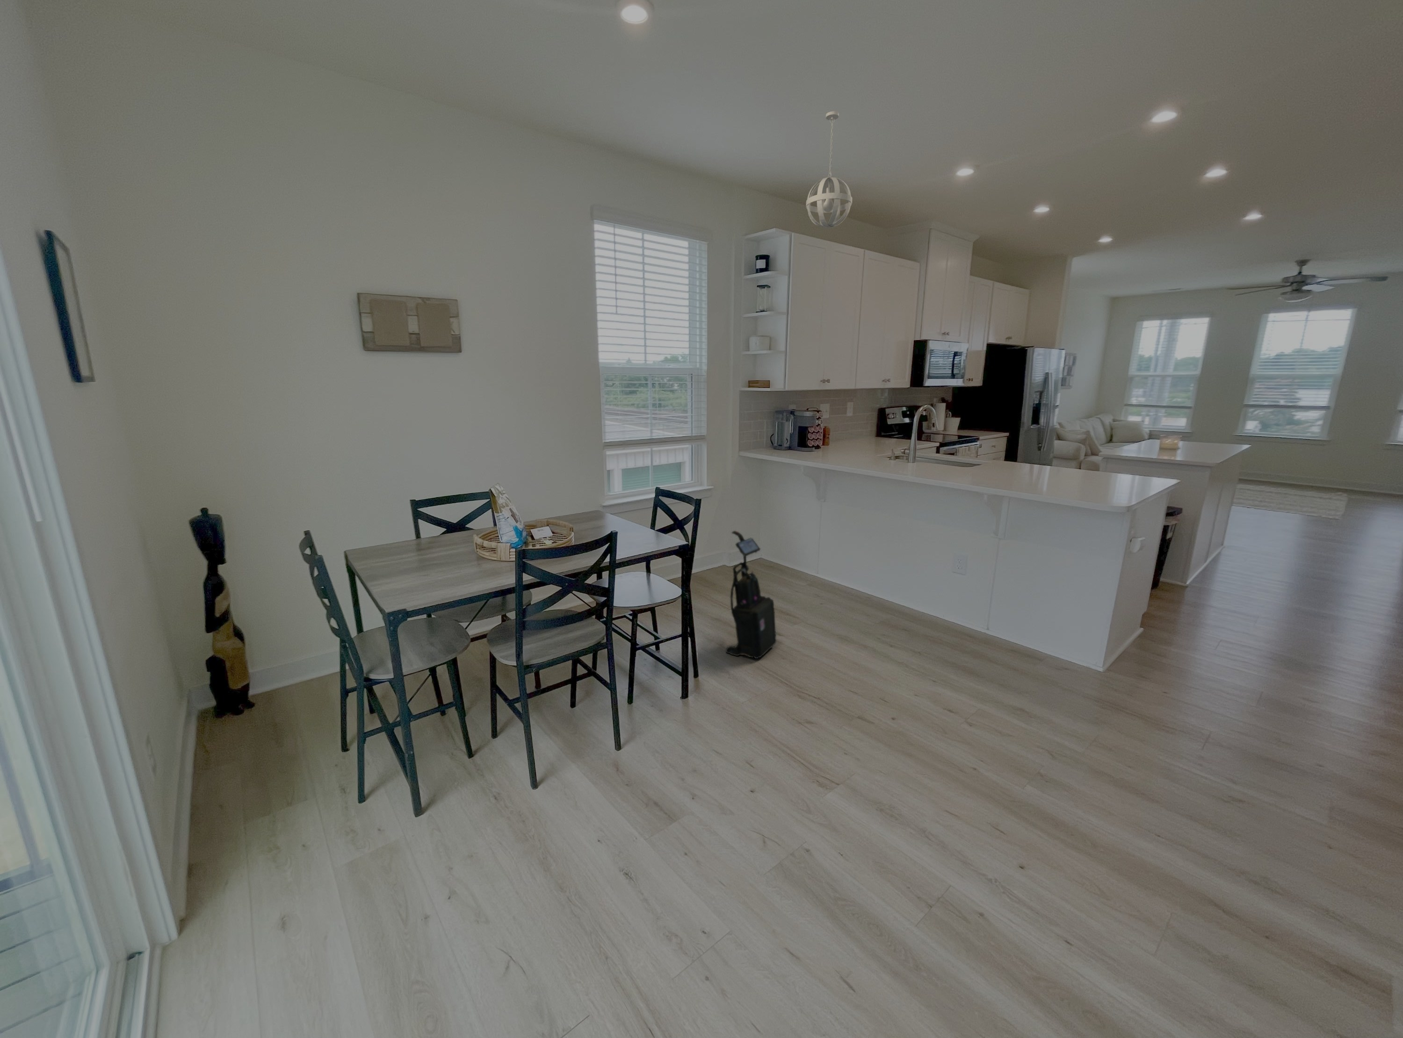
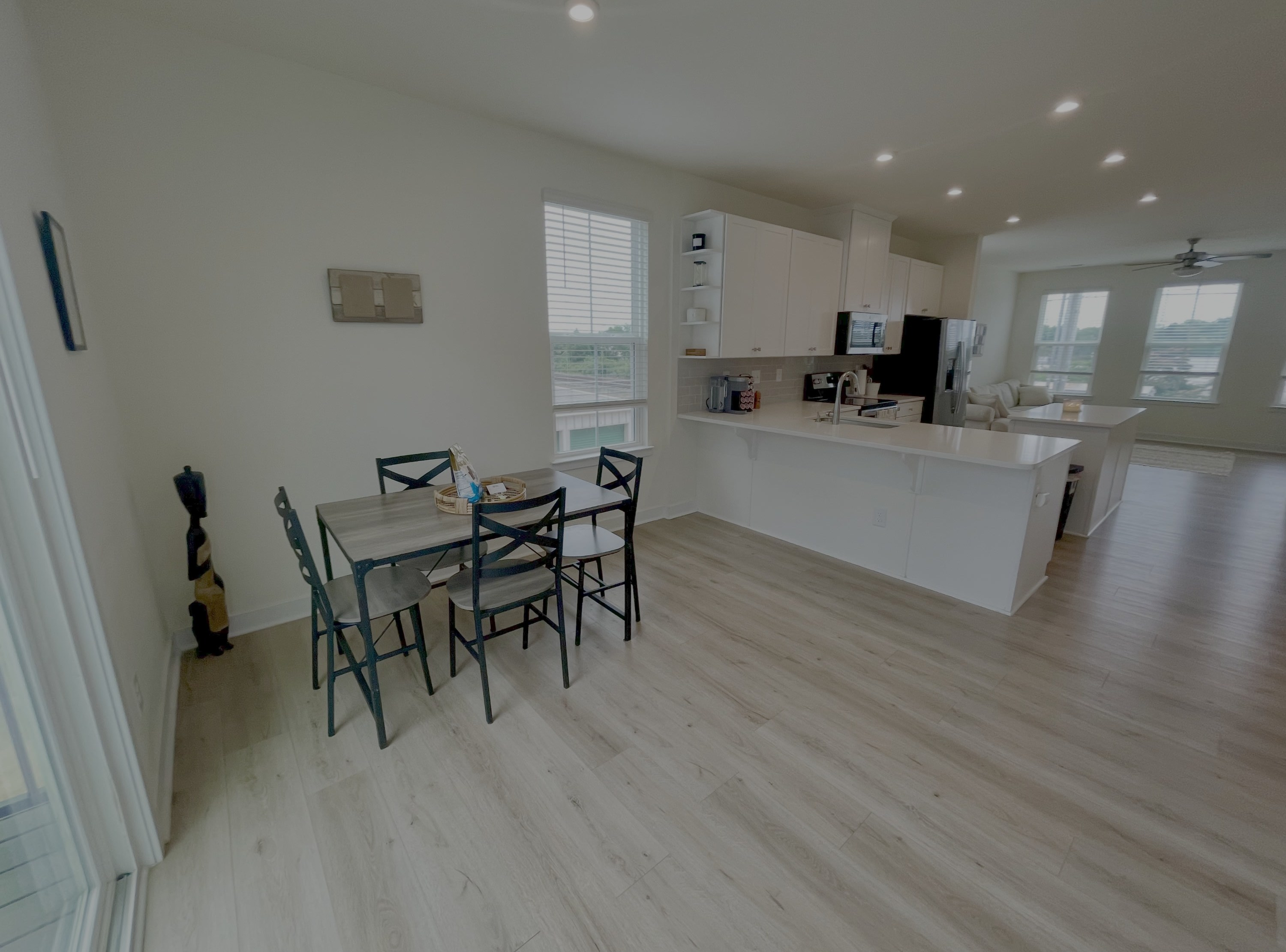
- pendant light [805,111,852,229]
- vacuum cleaner [726,530,777,660]
